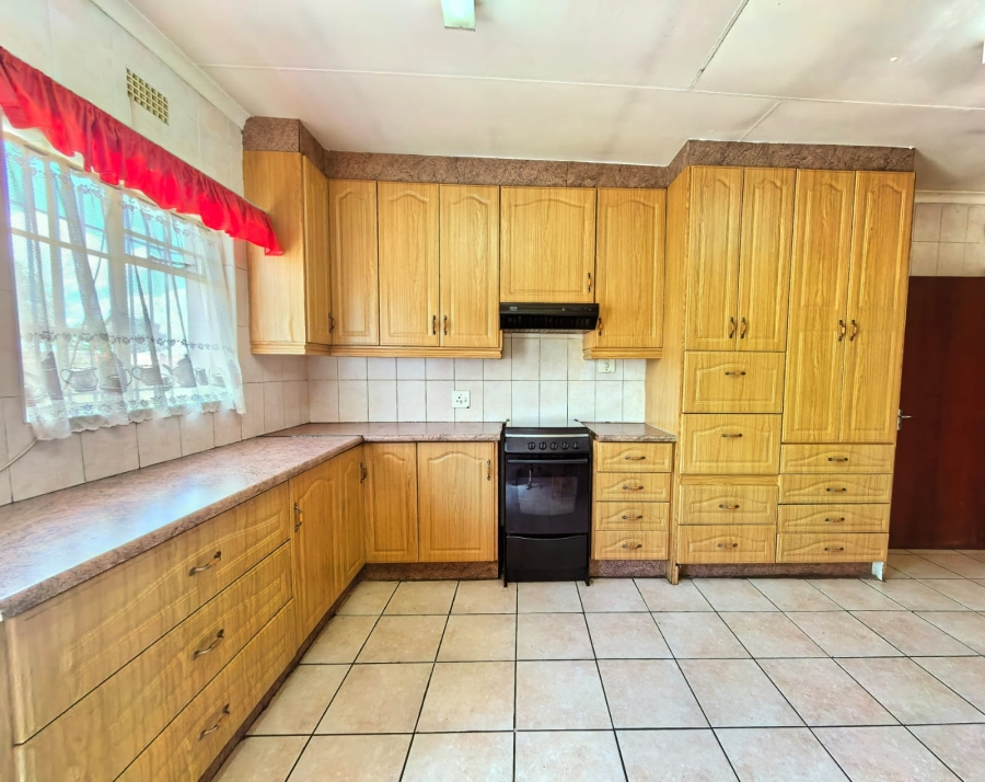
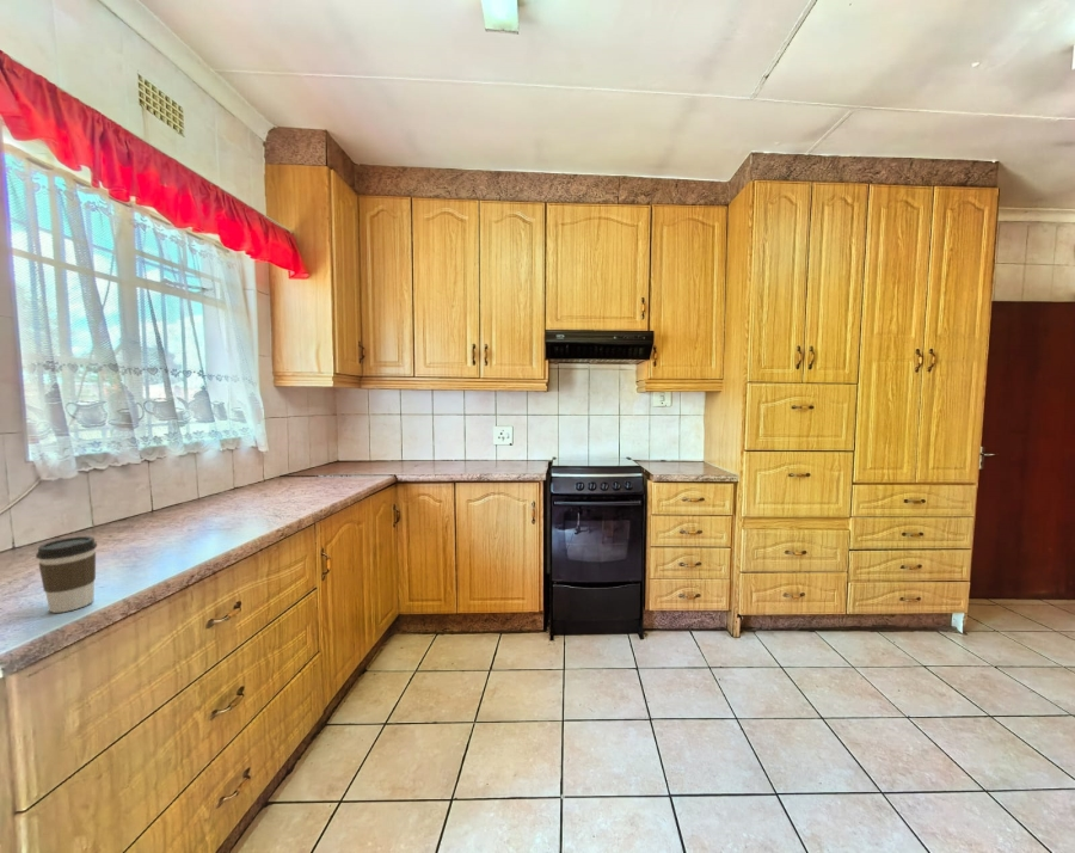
+ coffee cup [35,535,98,614]
